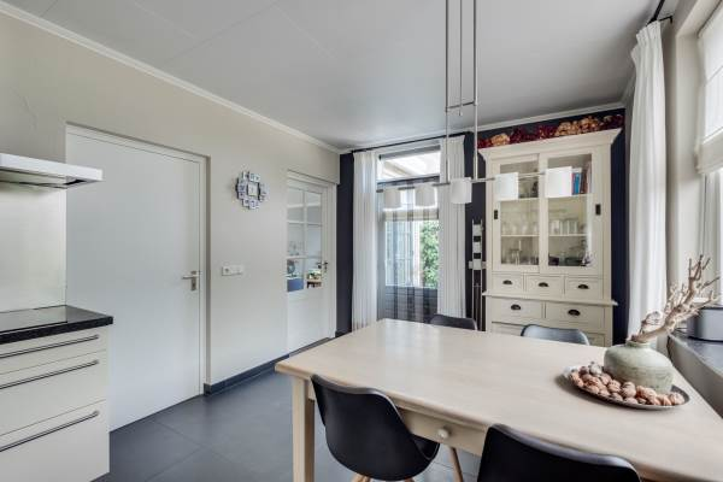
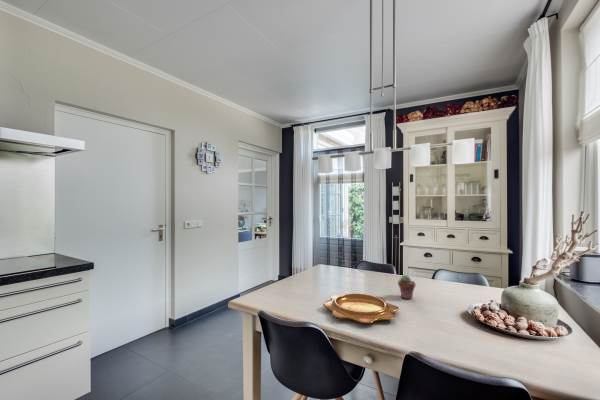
+ decorative bowl [322,292,400,324]
+ potted succulent [397,274,416,300]
